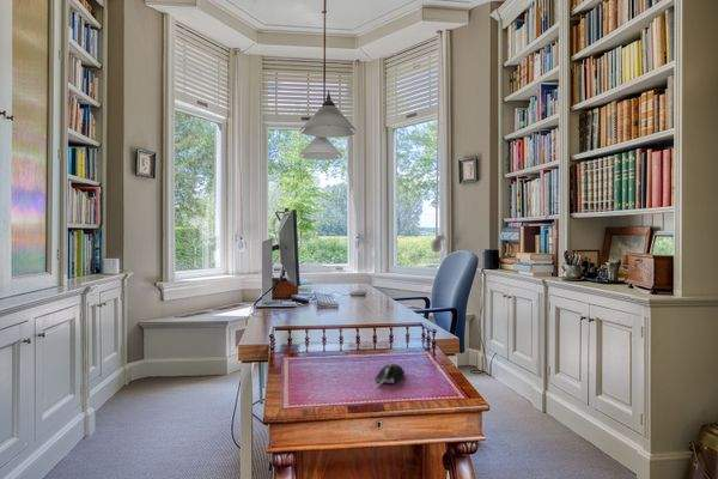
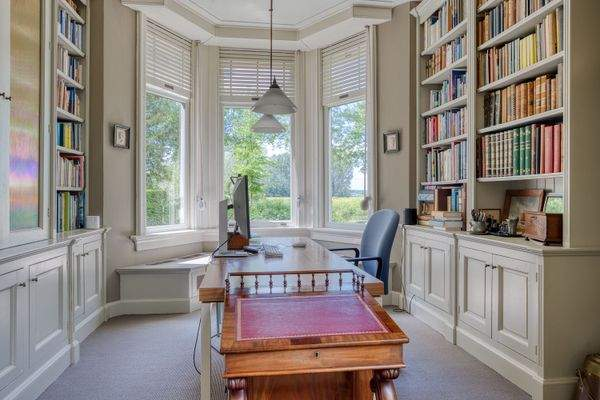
- computer mouse [372,363,406,390]
